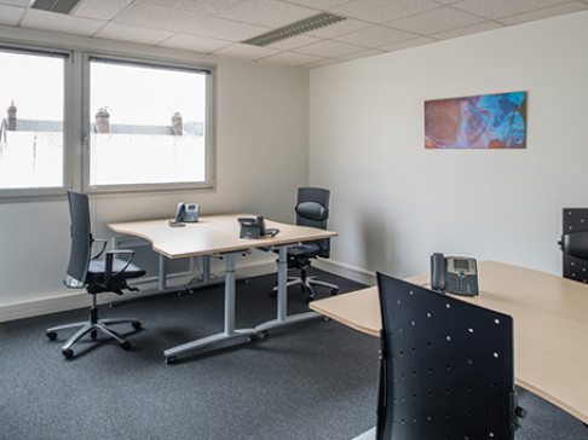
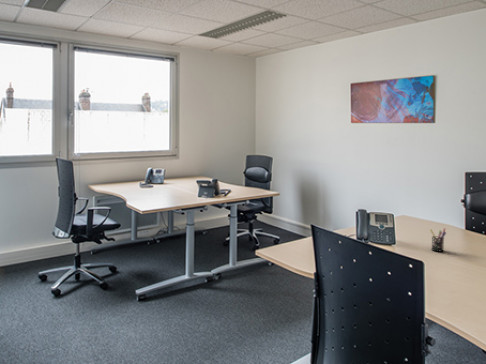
+ pen holder [429,227,447,253]
